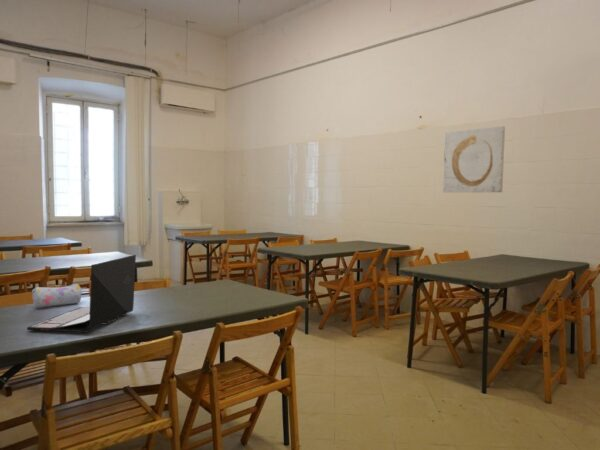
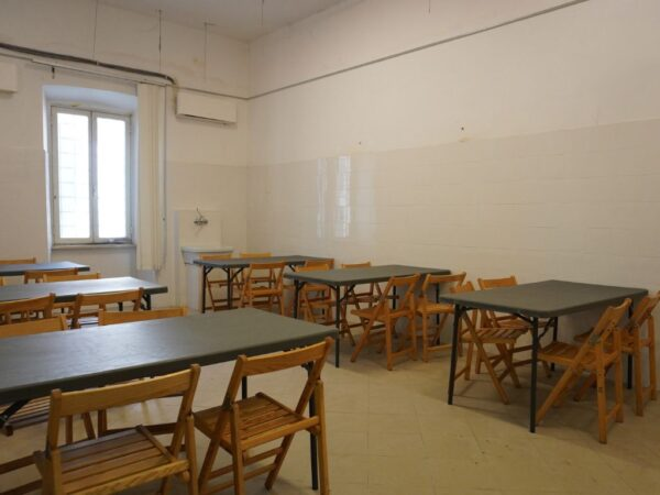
- laptop [26,254,137,334]
- wall art [442,125,506,193]
- pencil case [31,283,82,309]
